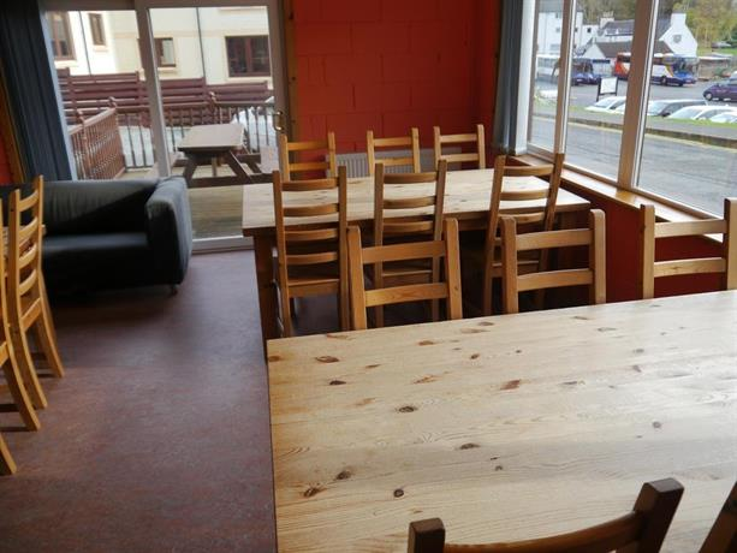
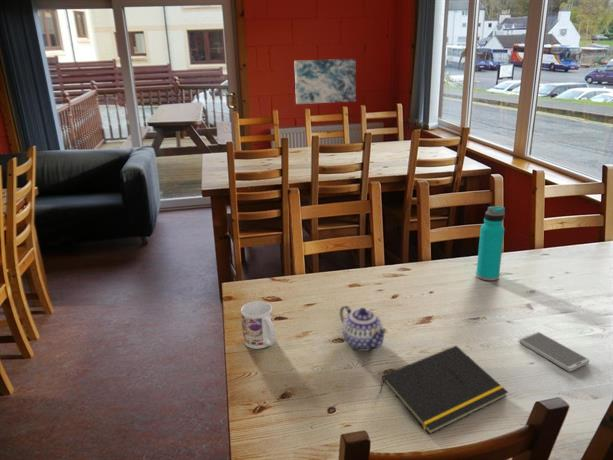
+ notepad [379,345,509,436]
+ wall art [294,58,357,105]
+ smartphone [518,331,590,373]
+ water bottle [475,205,506,282]
+ teapot [339,305,388,352]
+ mug [240,300,276,350]
